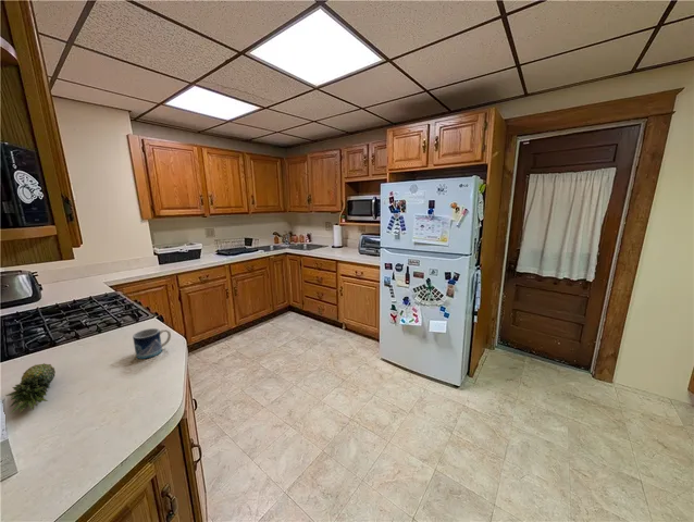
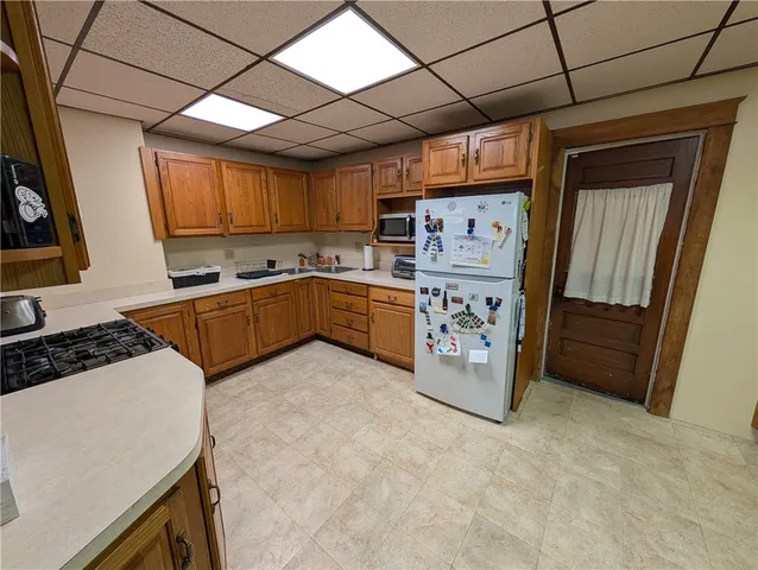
- mug [132,327,172,360]
- fruit [5,362,57,414]
